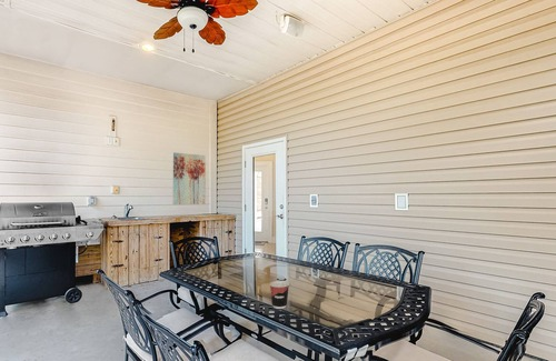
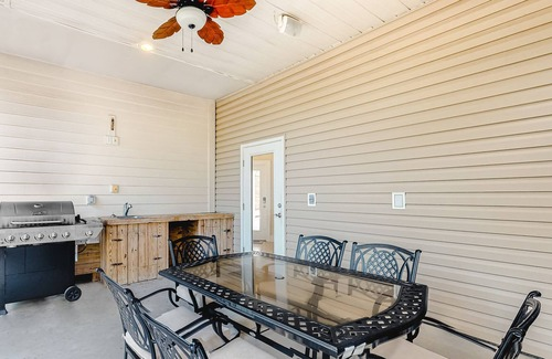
- wall art [172,152,207,205]
- cup [269,280,290,310]
